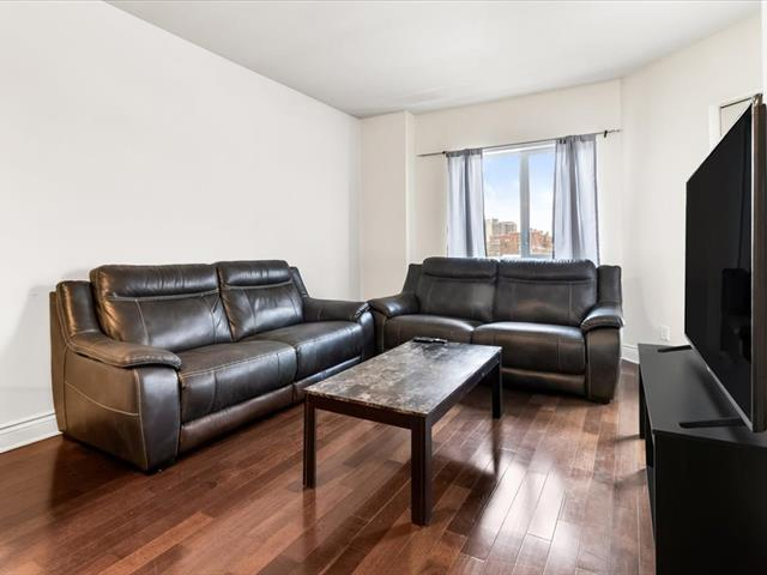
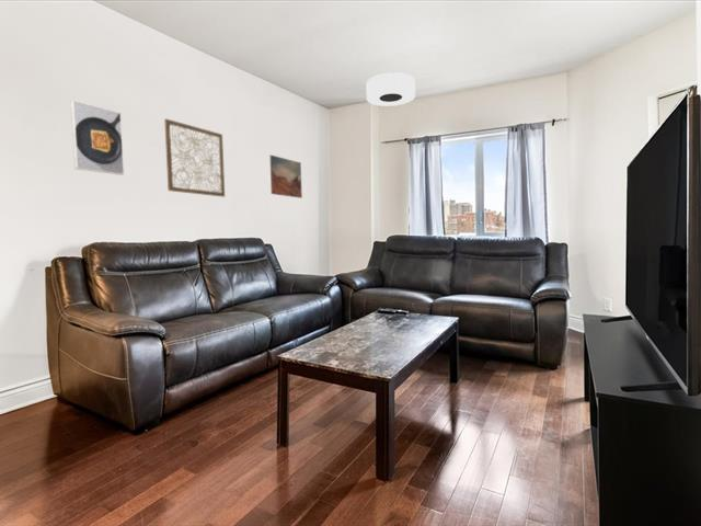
+ wall art [163,117,226,198]
+ wall art [268,155,303,199]
+ ceiling light [365,71,416,107]
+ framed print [70,100,125,176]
